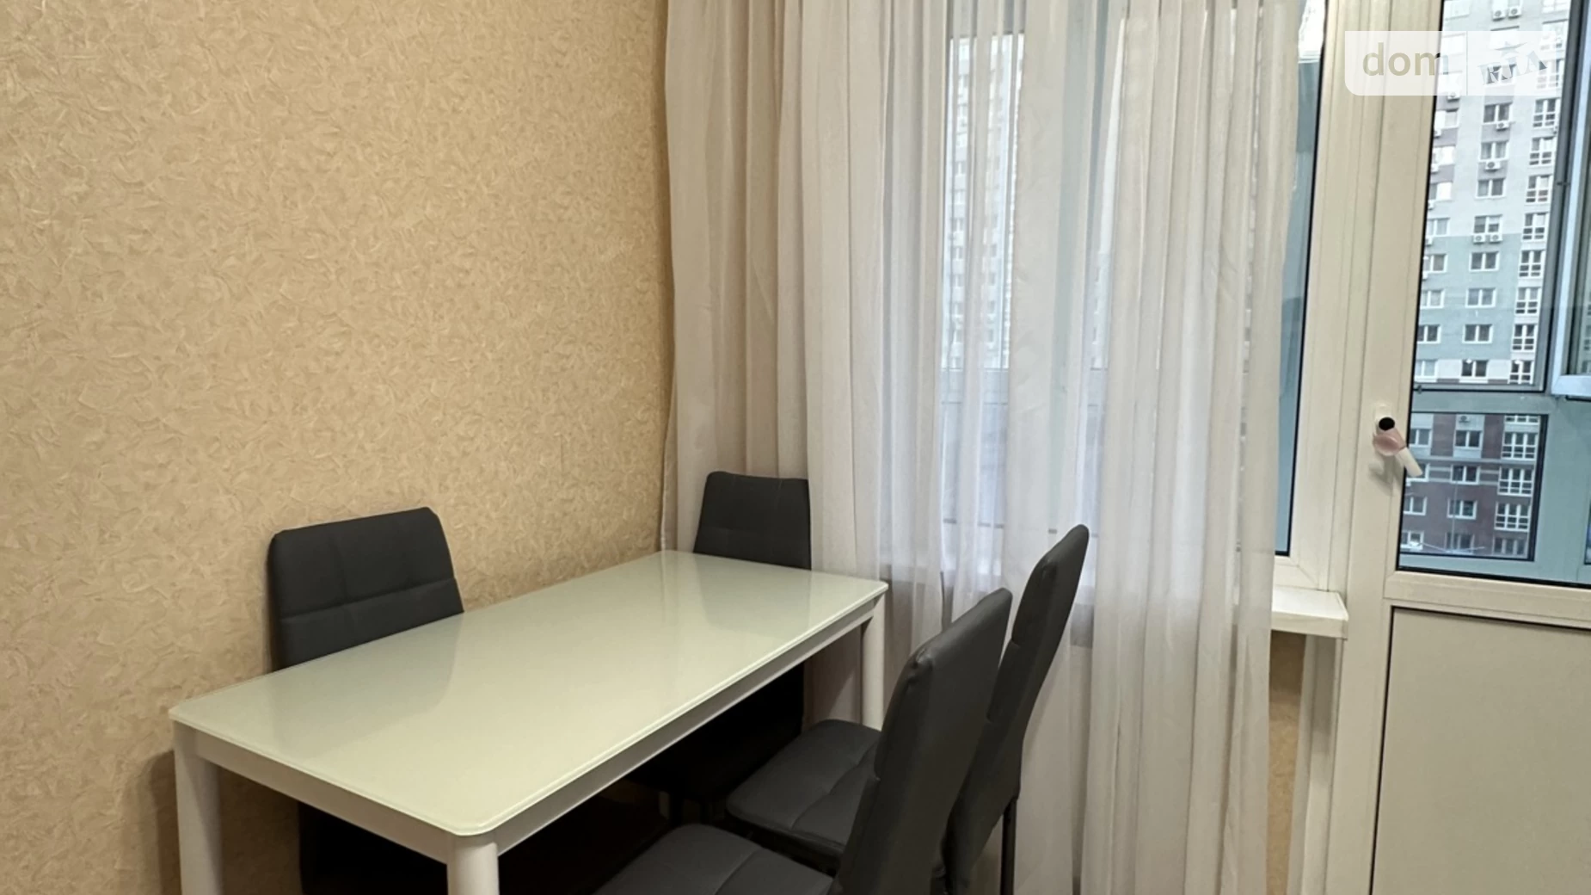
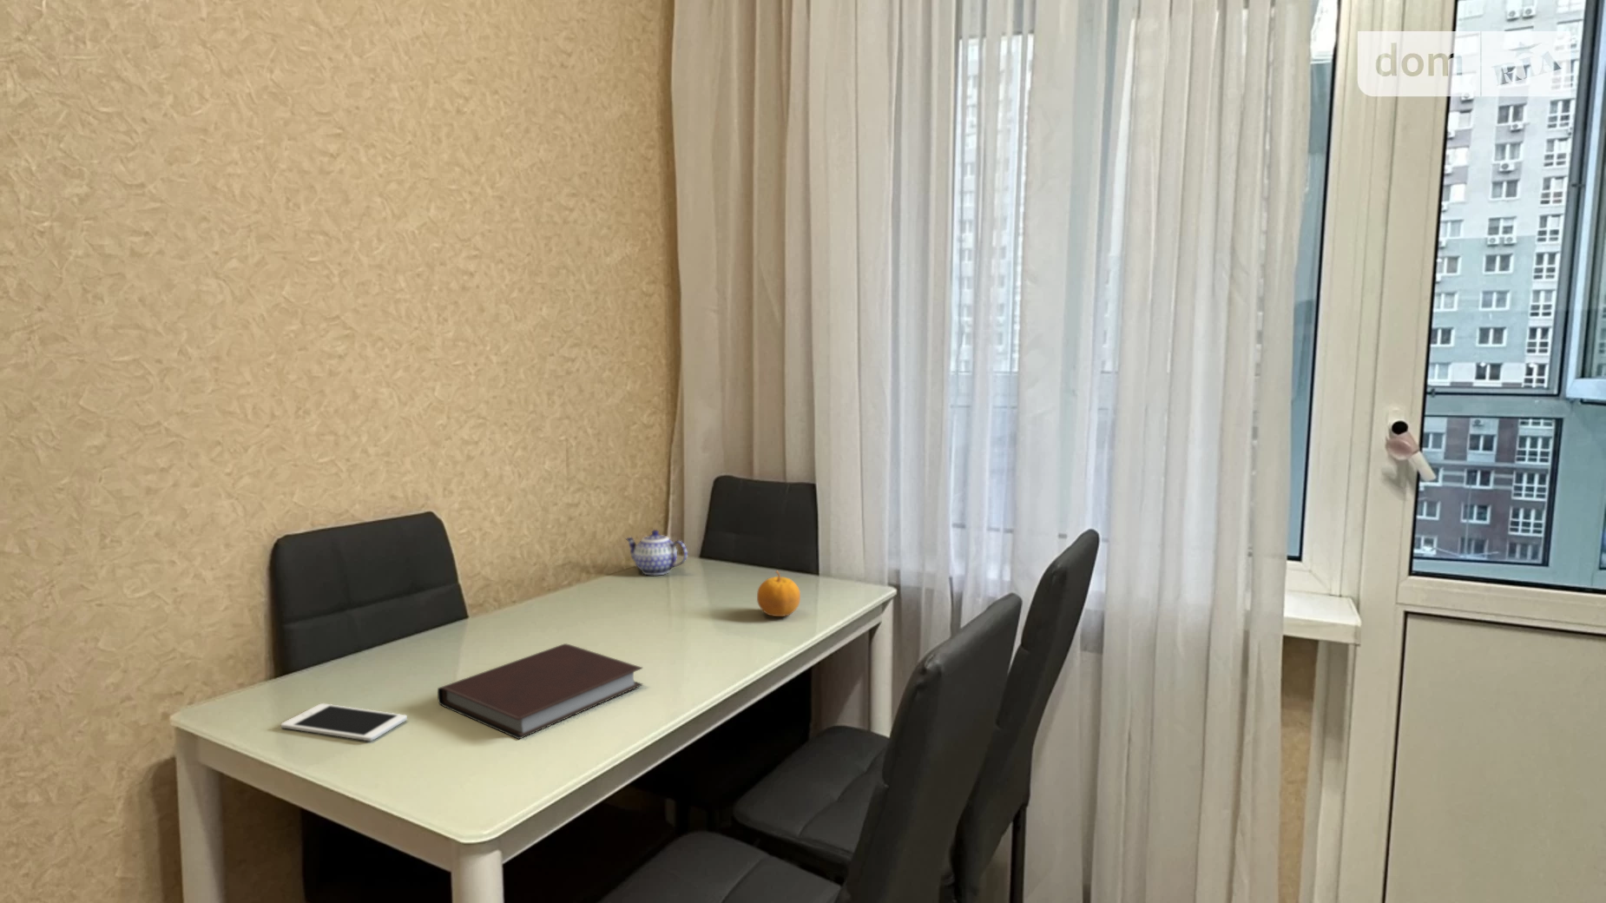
+ teapot [625,529,688,576]
+ notebook [437,643,644,740]
+ cell phone [280,702,408,742]
+ fruit [757,570,801,617]
